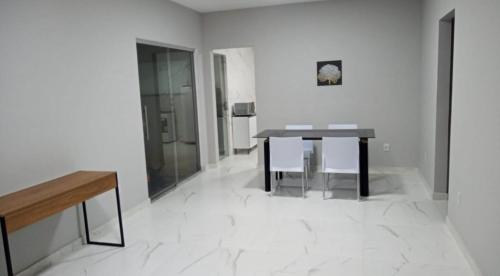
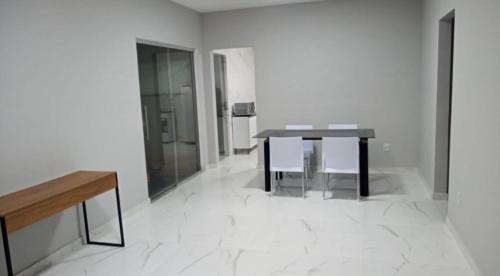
- wall art [316,59,343,87]
